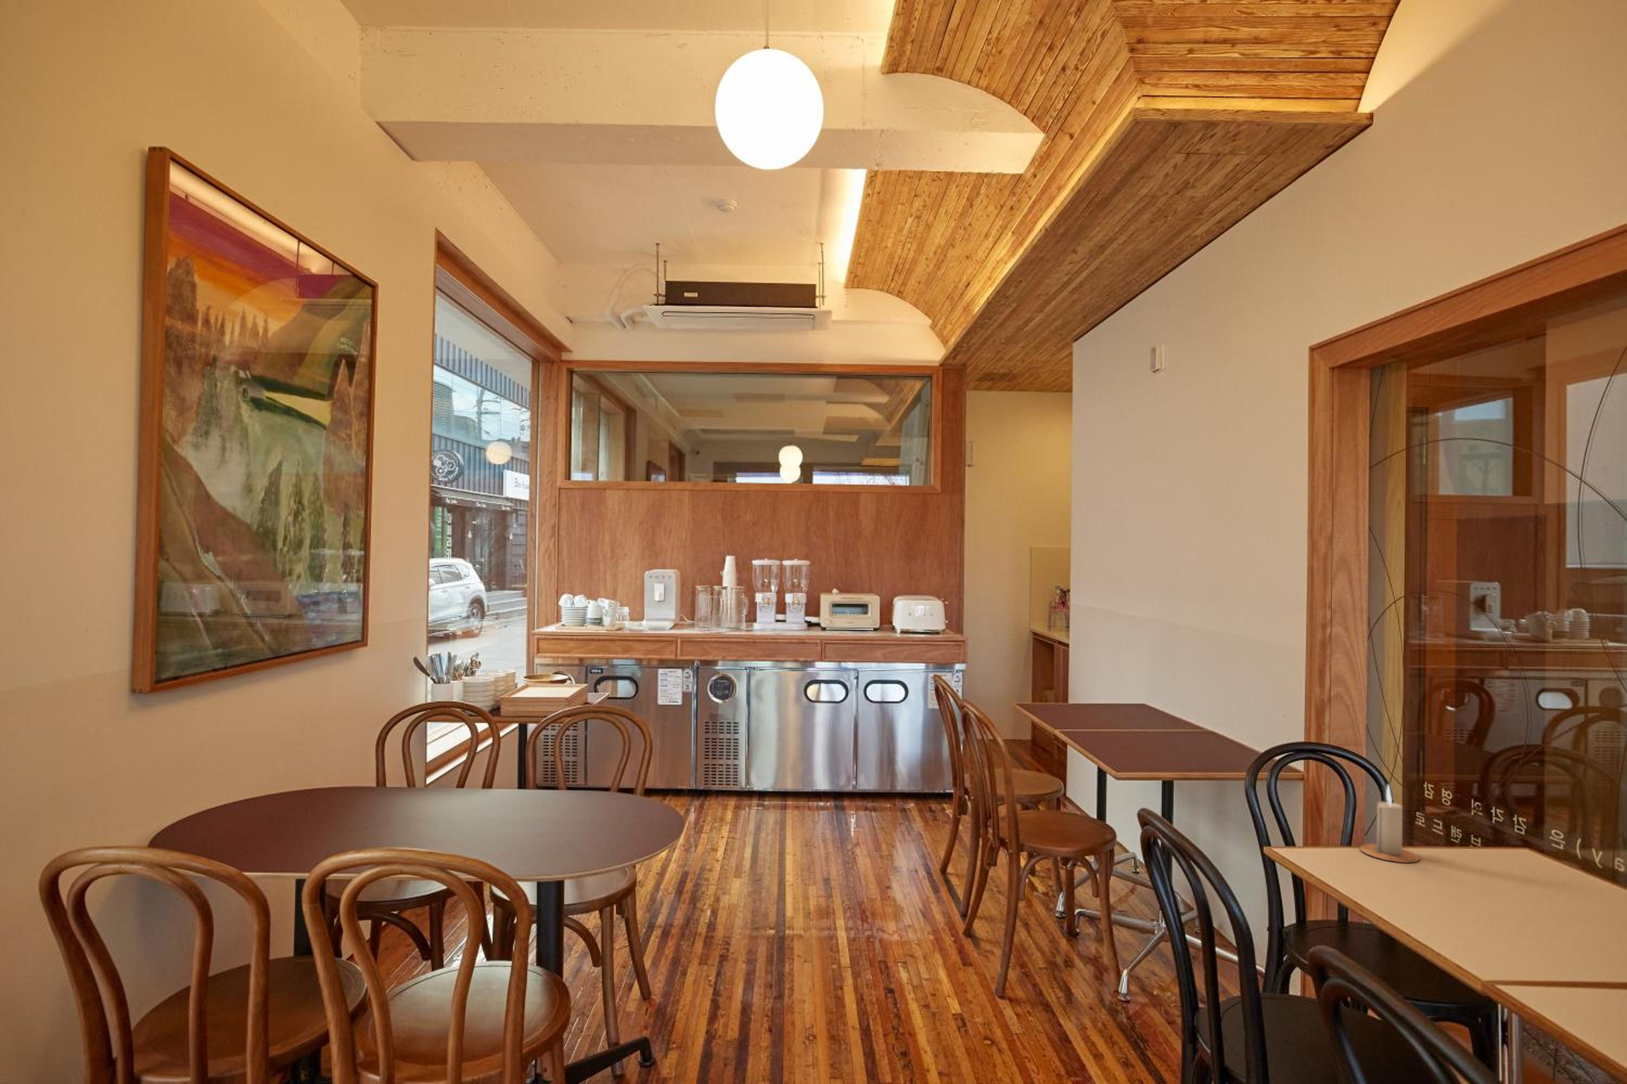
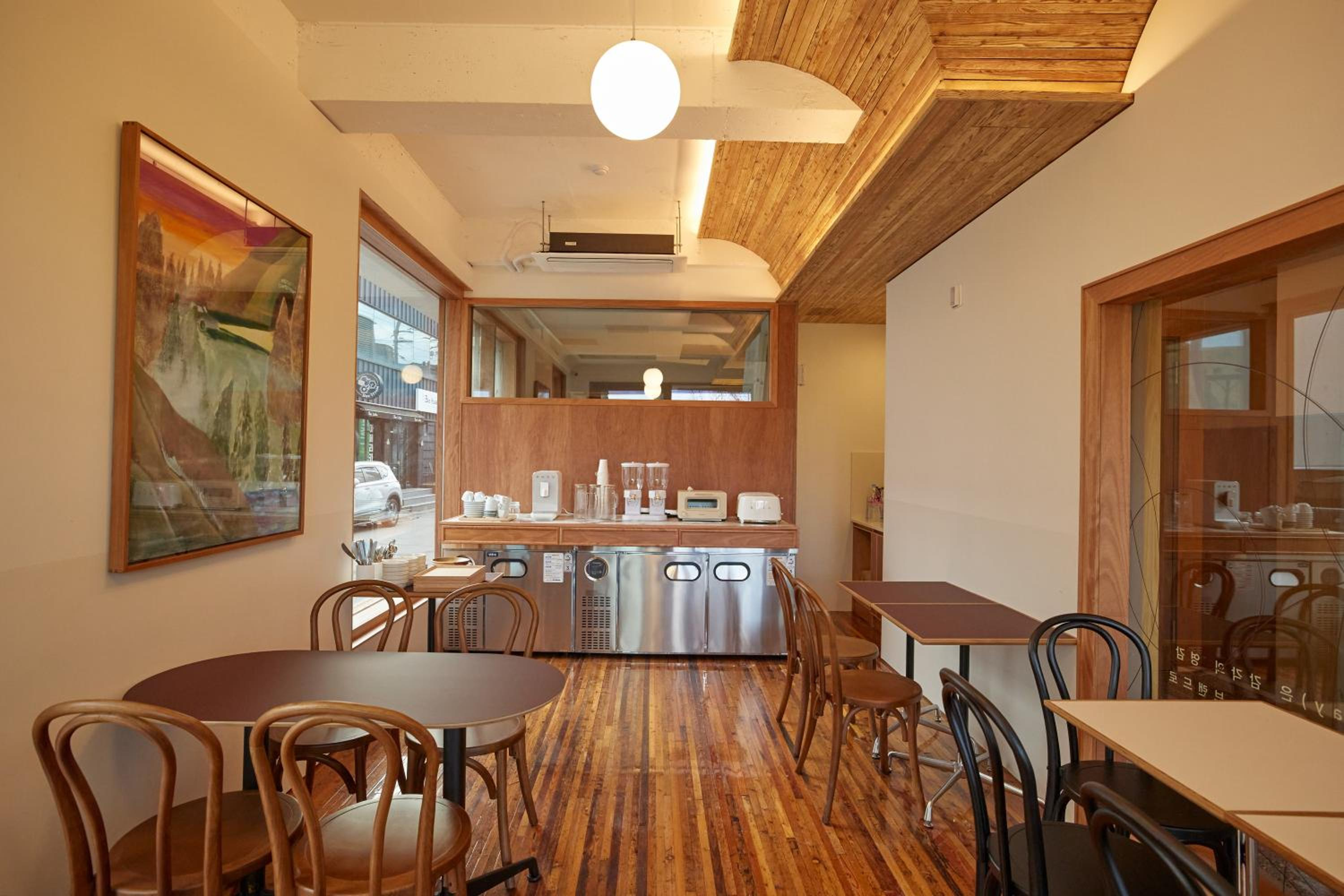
- candle [1359,784,1420,864]
